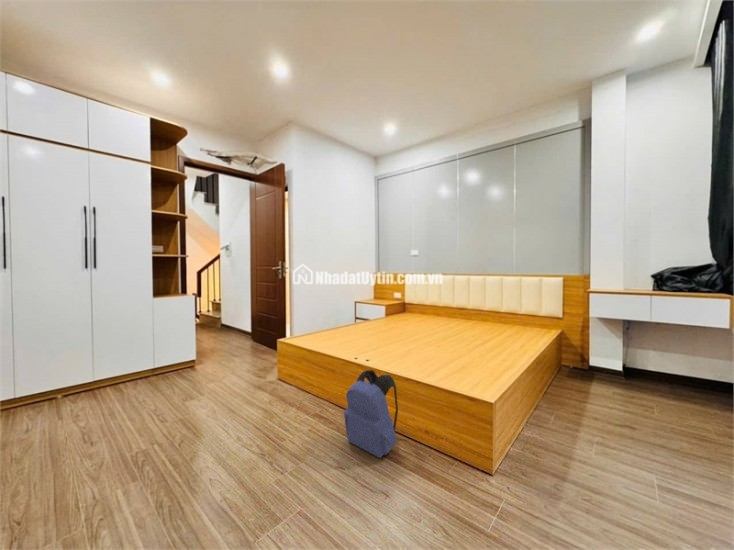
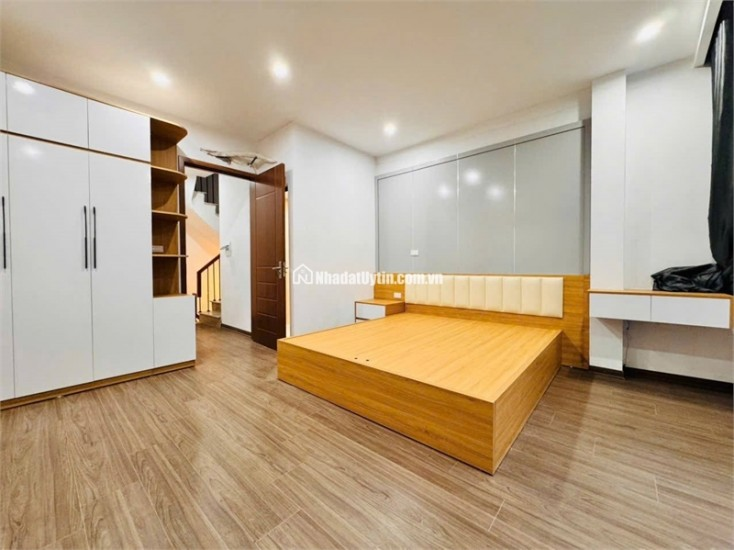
- backpack [343,369,399,459]
